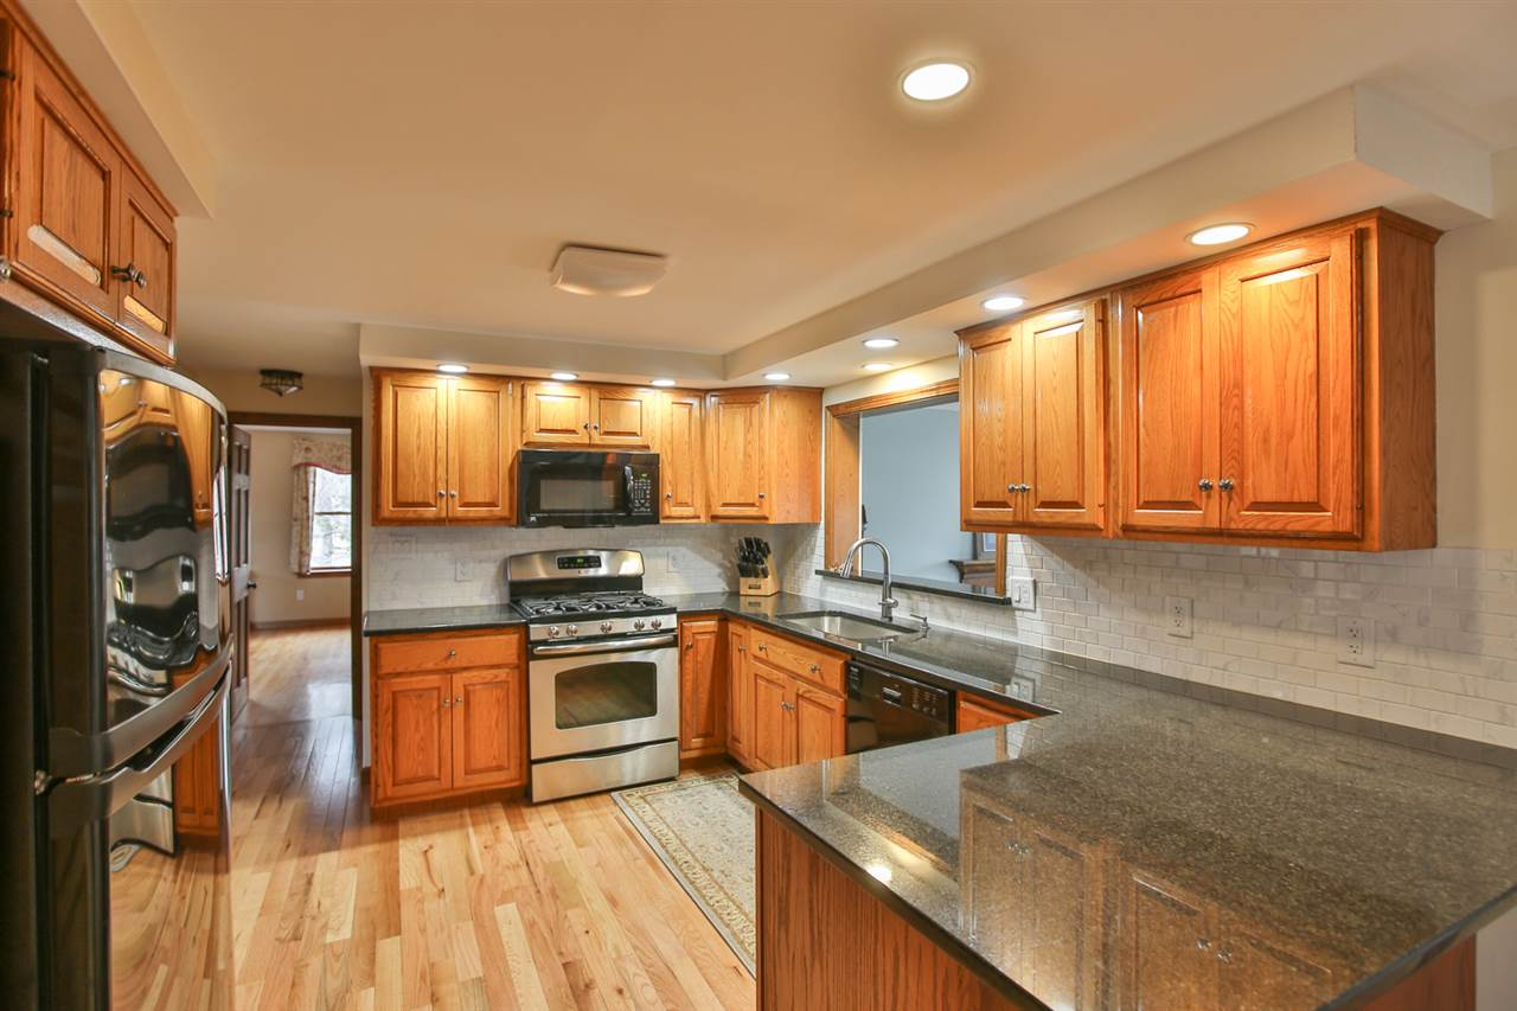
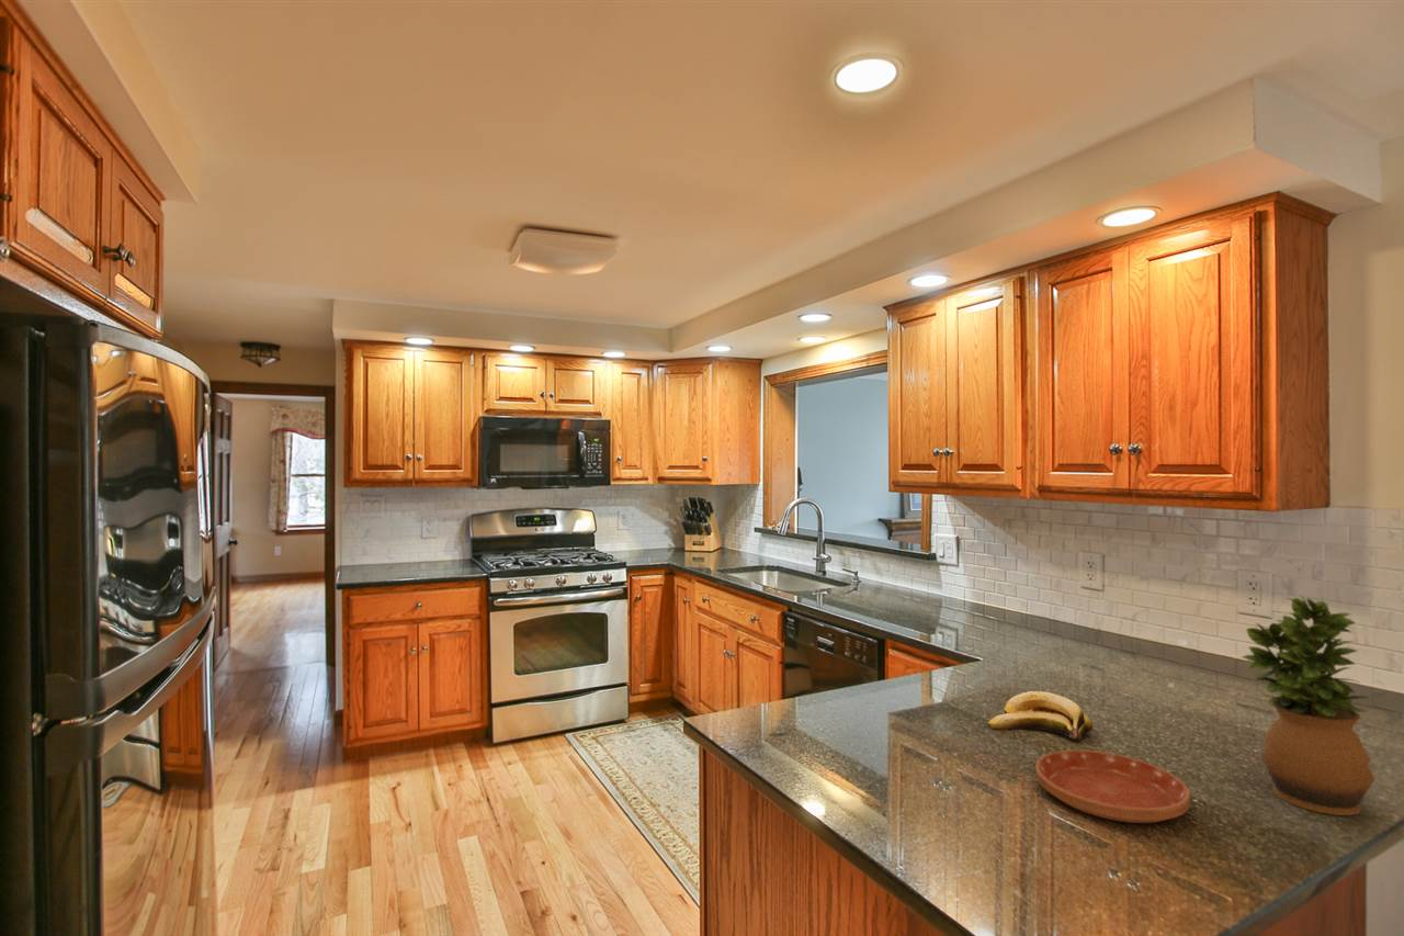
+ banana [987,690,1094,743]
+ potted plant [1242,594,1375,816]
+ saucer [1034,749,1191,824]
